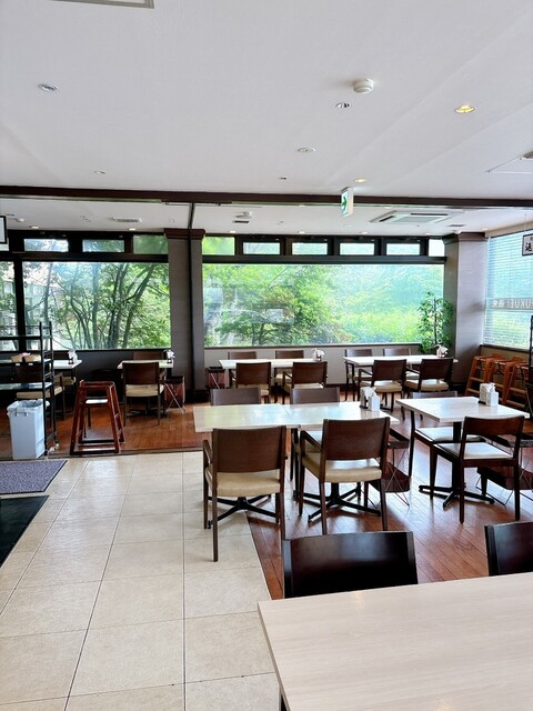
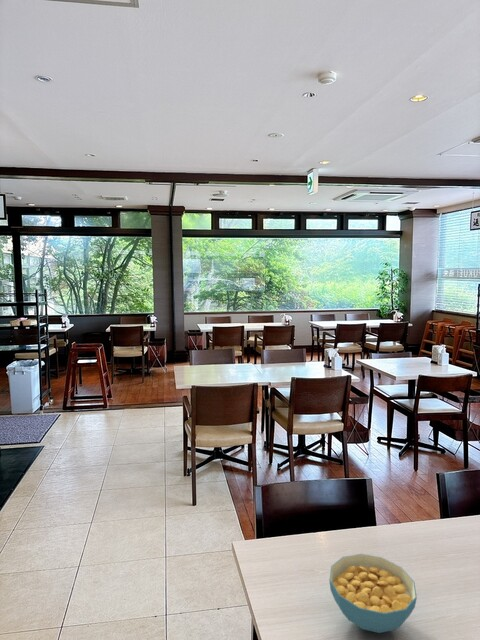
+ cereal bowl [328,553,418,634]
